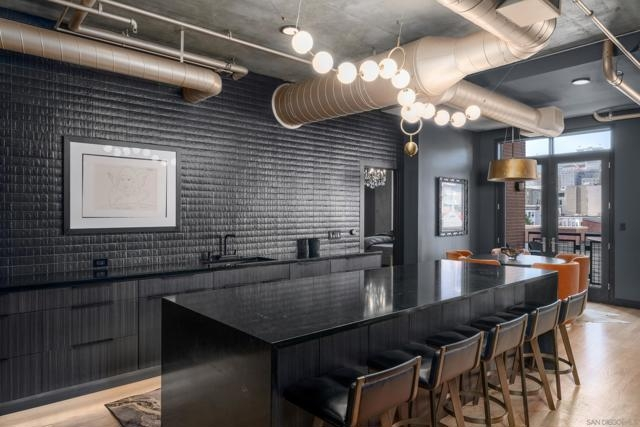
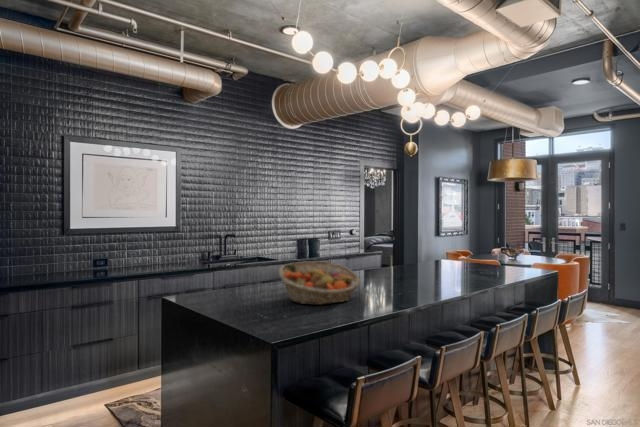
+ fruit basket [277,260,362,306]
